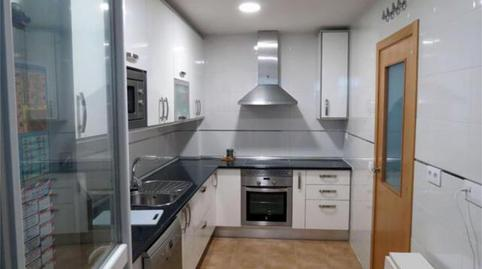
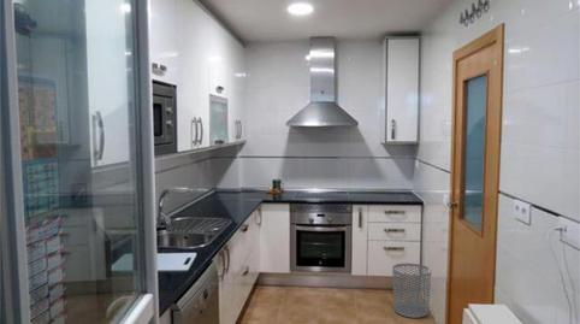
+ waste bin [391,263,432,319]
